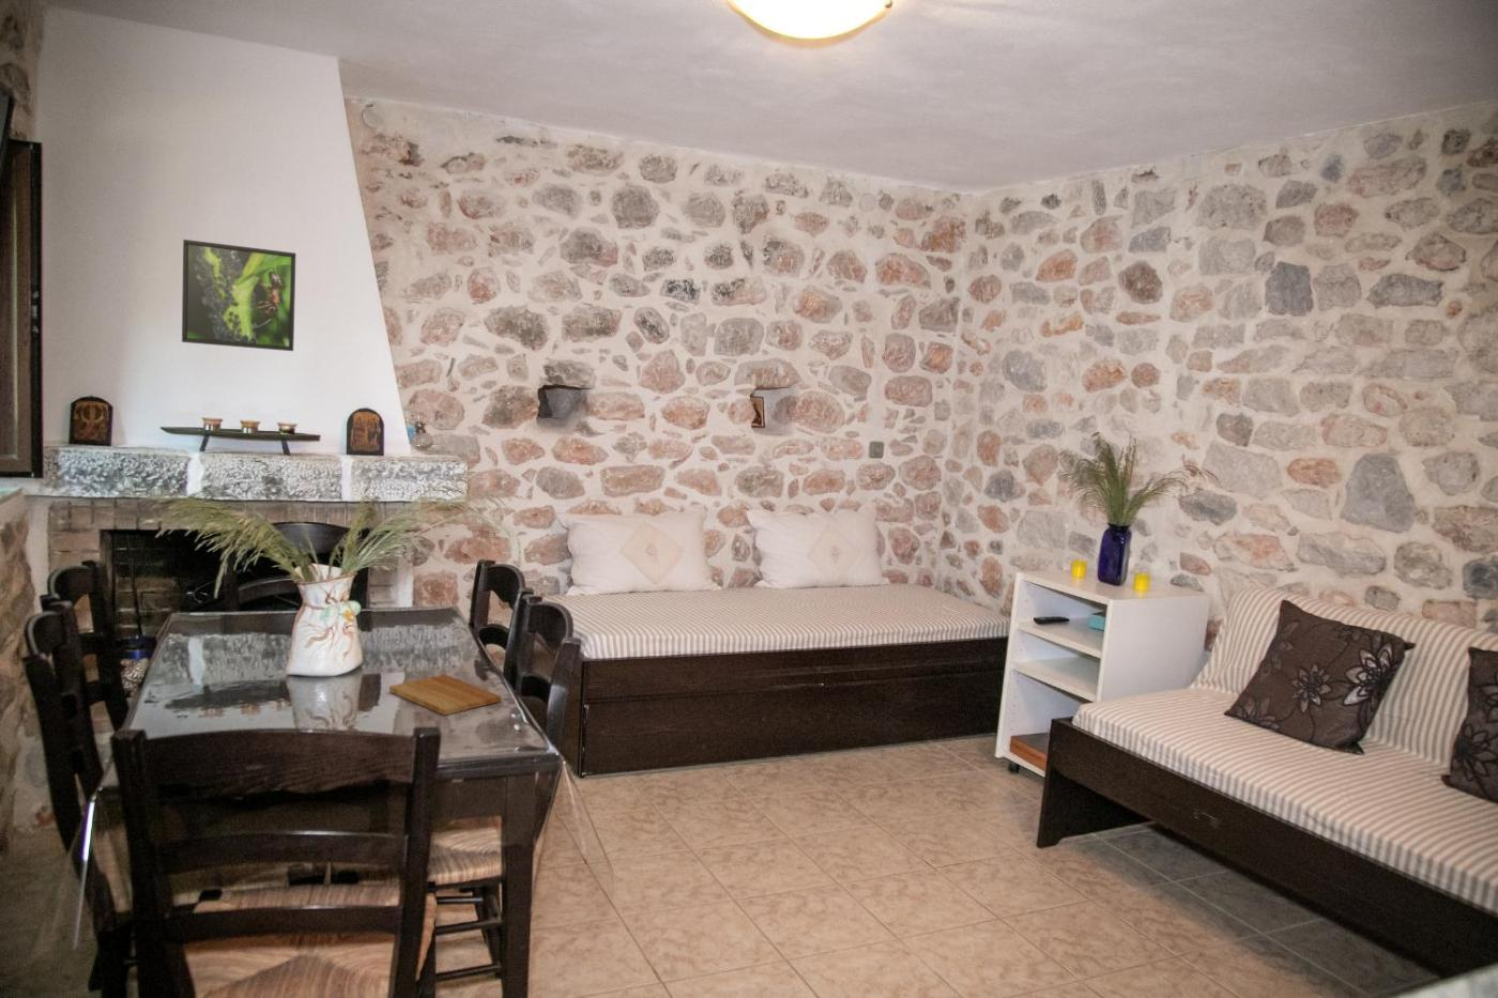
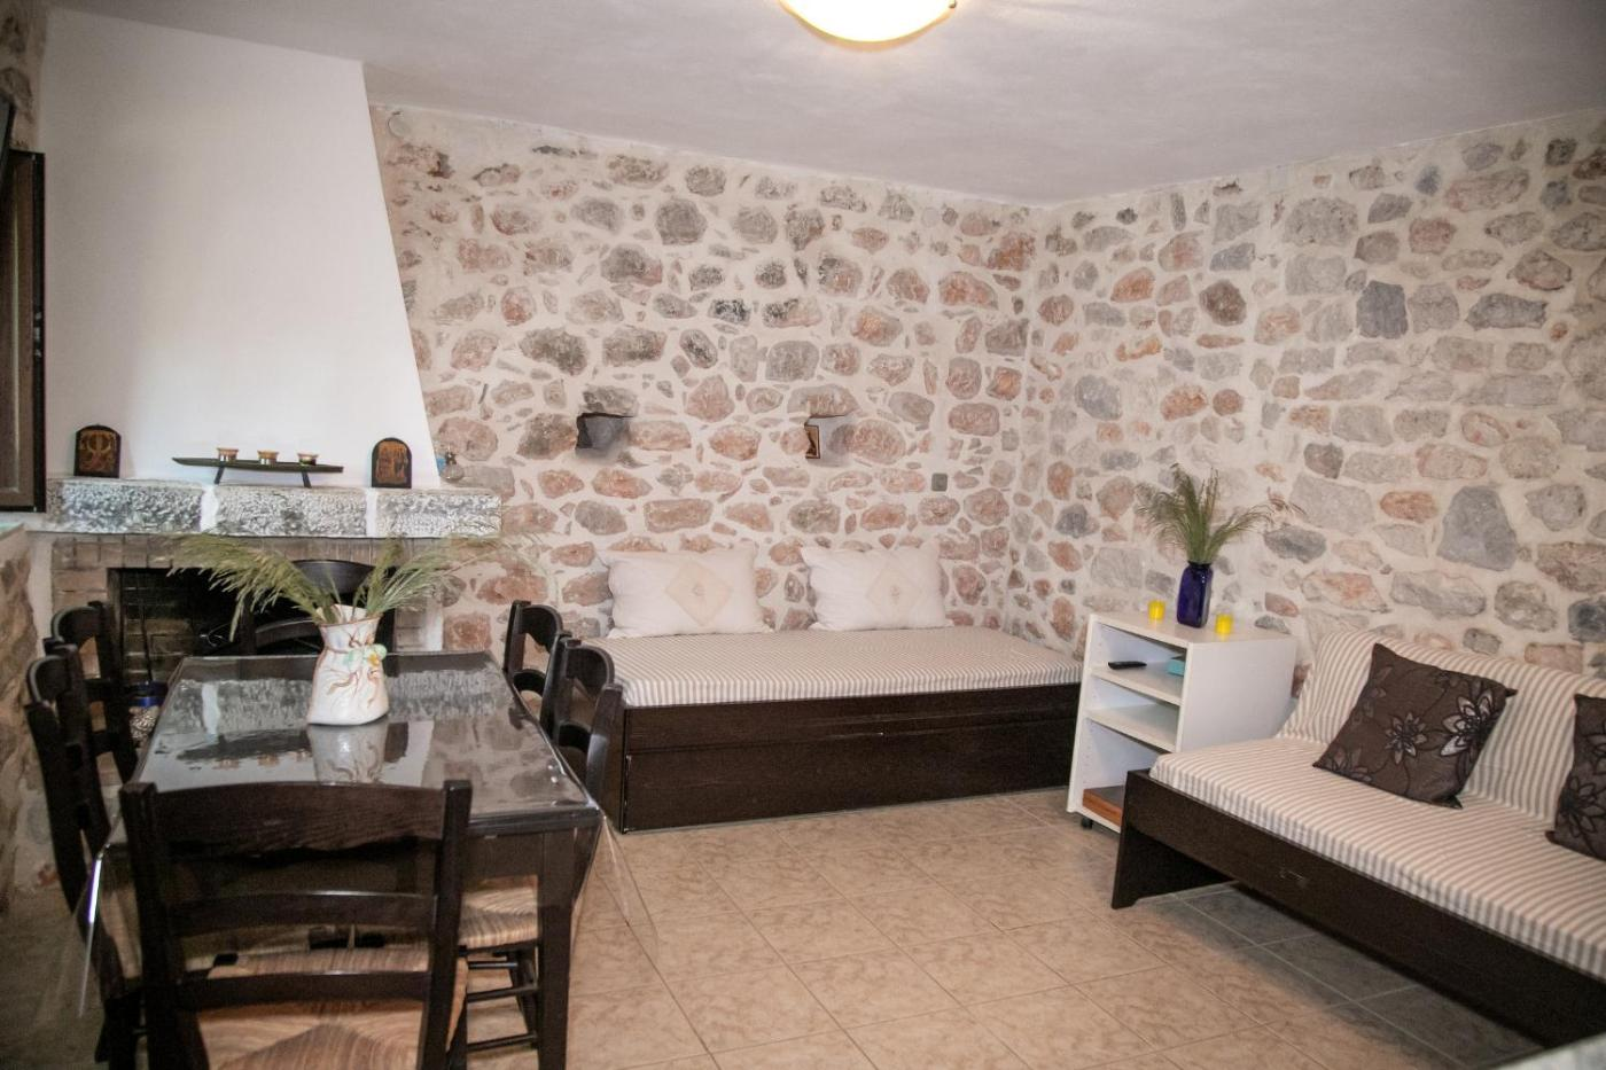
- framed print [180,238,297,352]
- cutting board [389,674,502,716]
